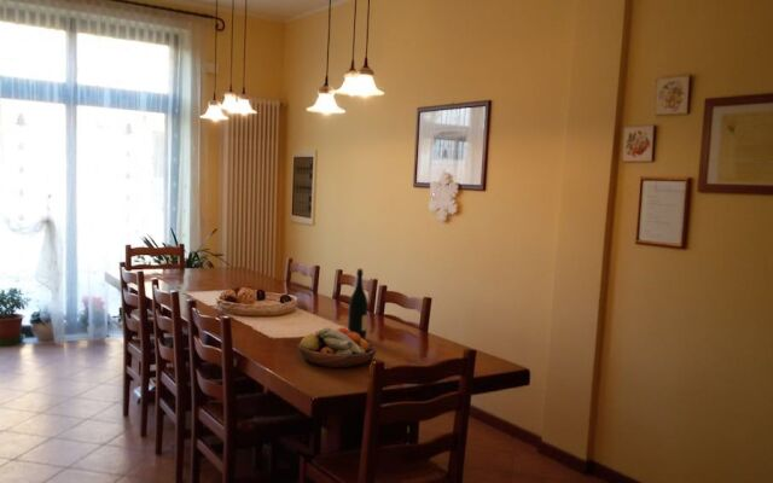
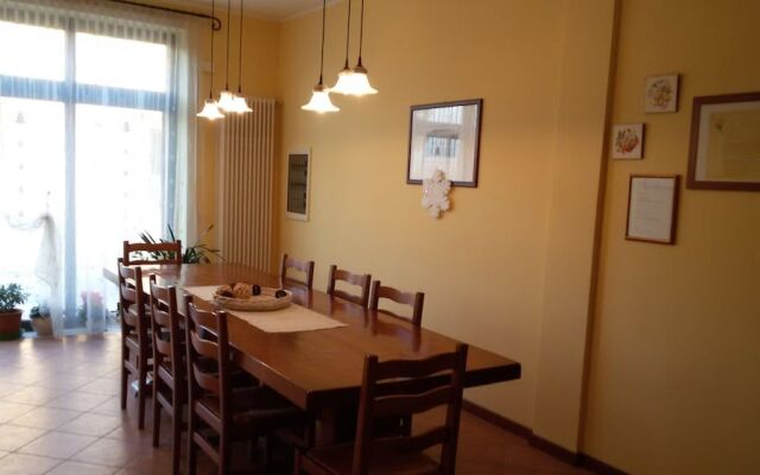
- wine bottle [347,268,368,339]
- fruit bowl [297,326,377,368]
